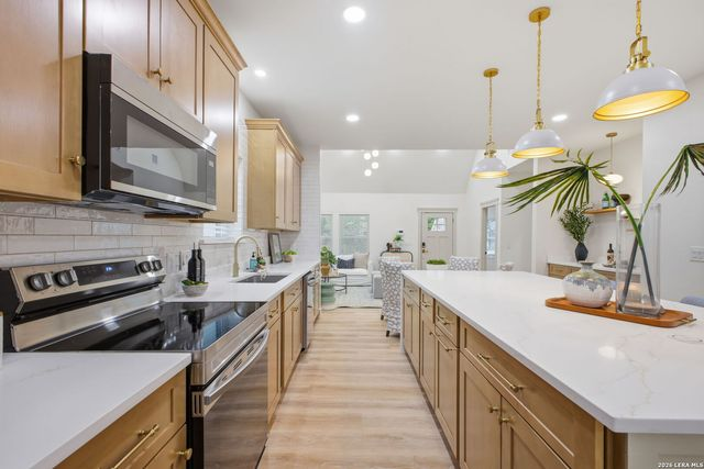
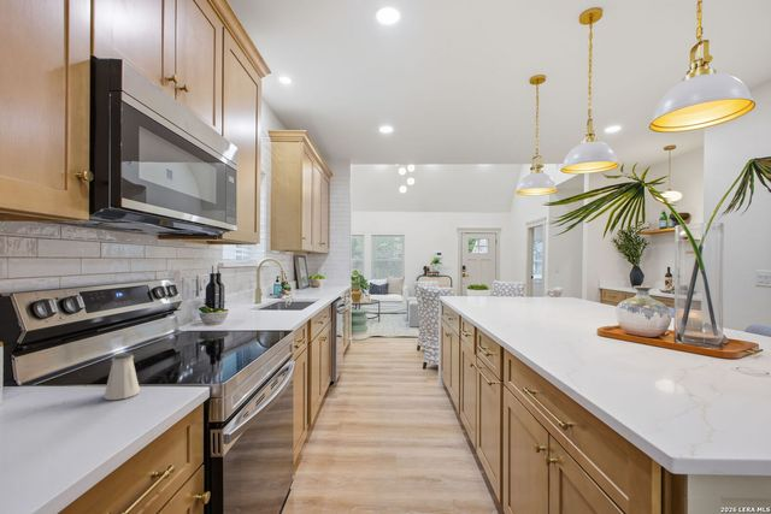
+ saltshaker [102,351,141,401]
